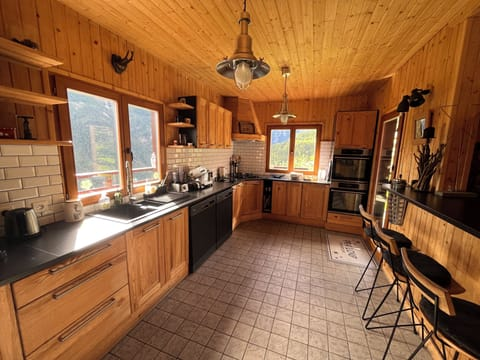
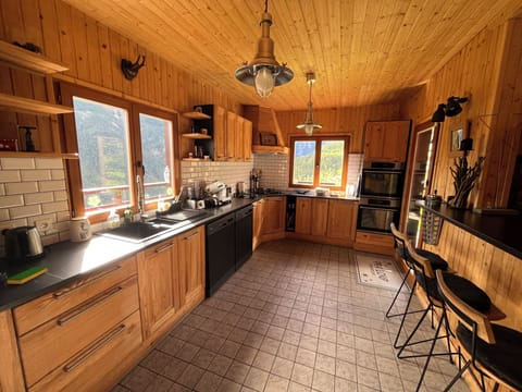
+ dish sponge [7,266,48,285]
